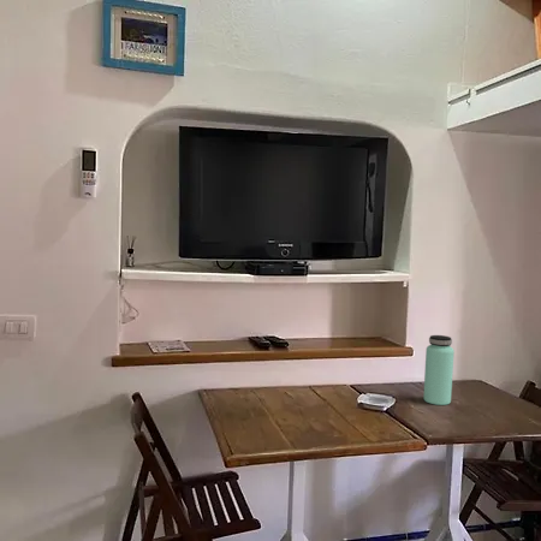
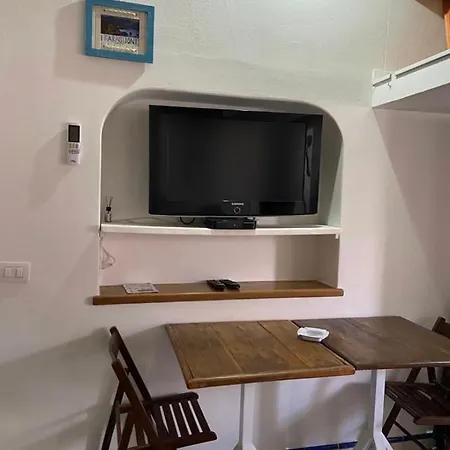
- bottle [423,334,456,406]
